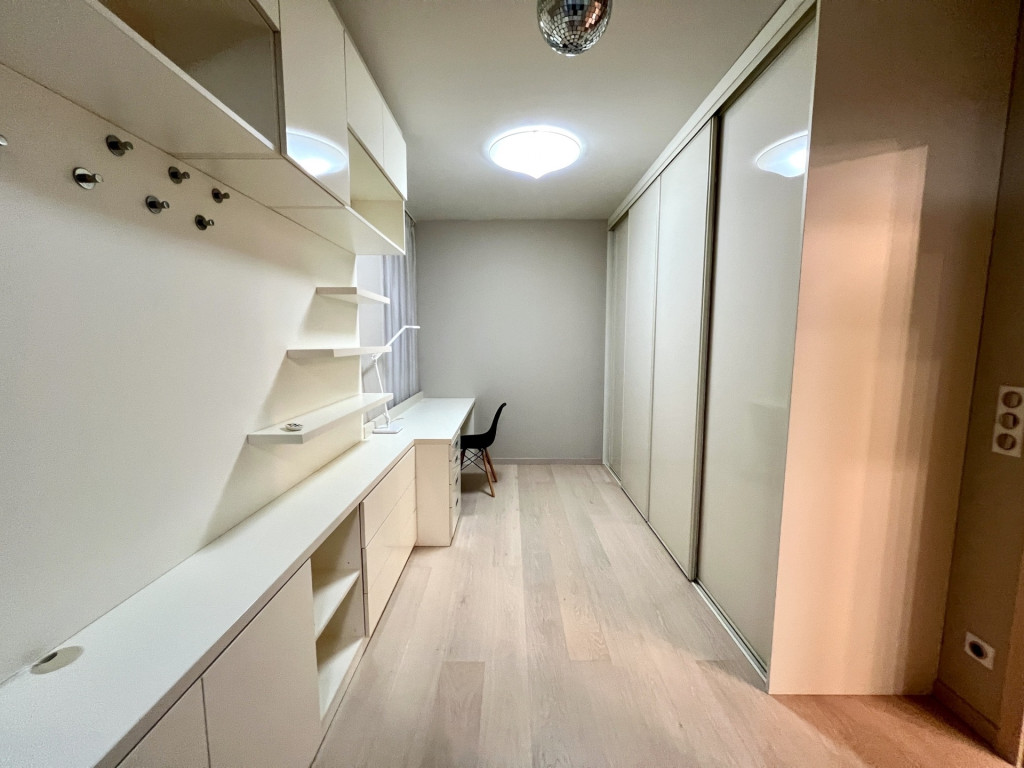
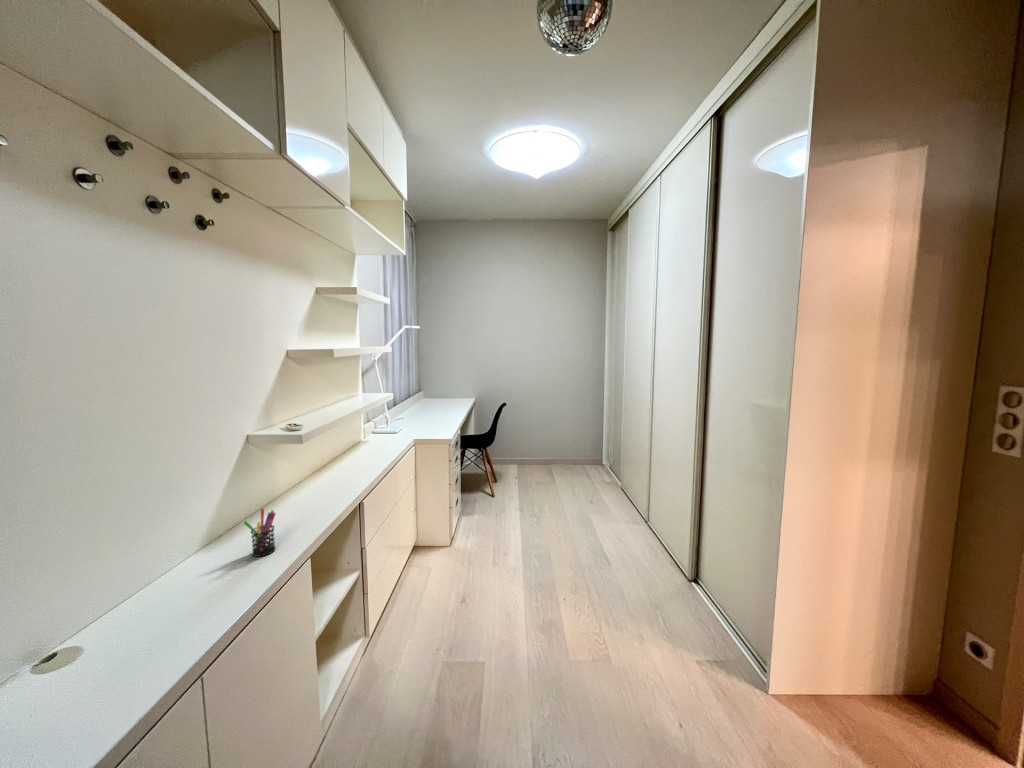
+ pen holder [243,508,277,558]
